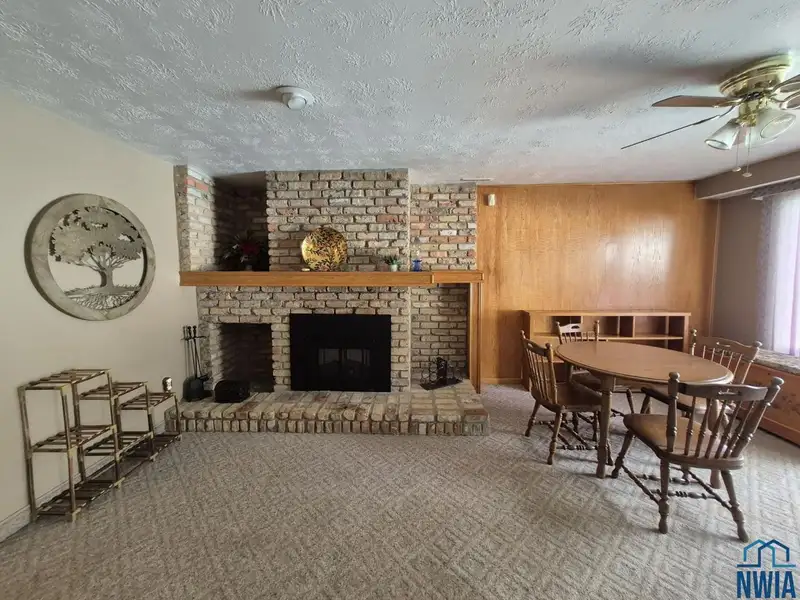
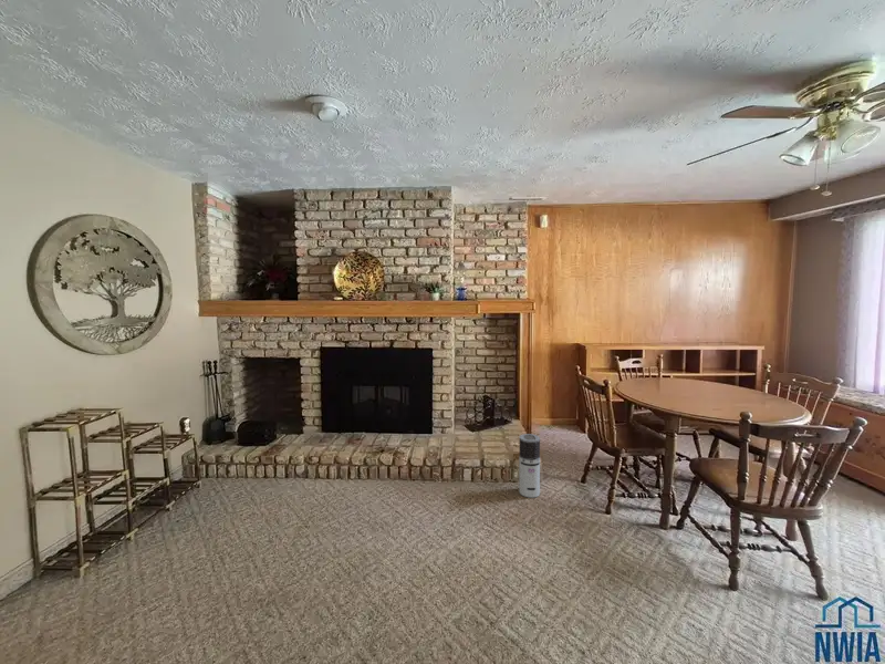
+ air purifier [518,433,541,499]
